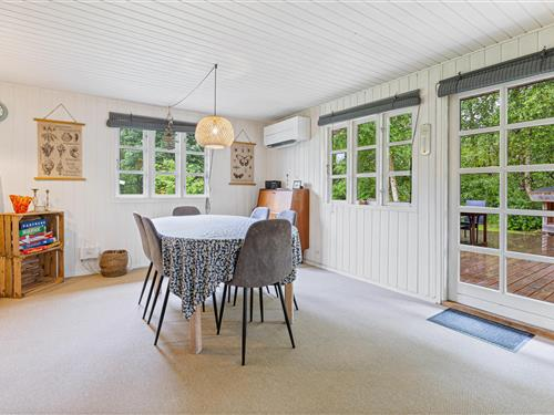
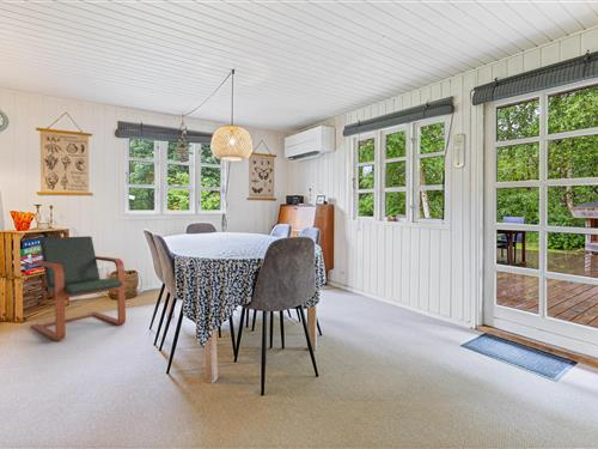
+ armchair [29,235,127,341]
